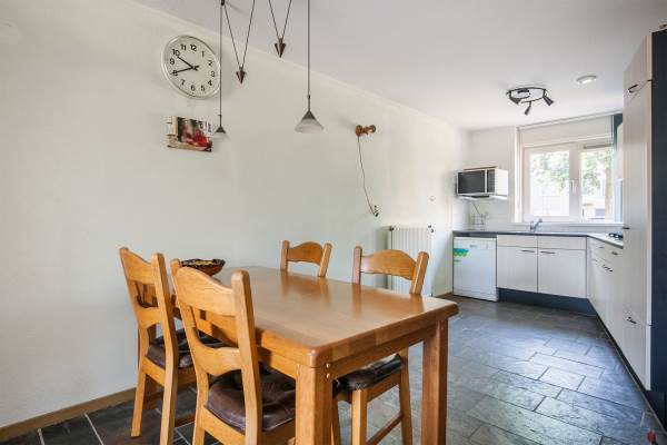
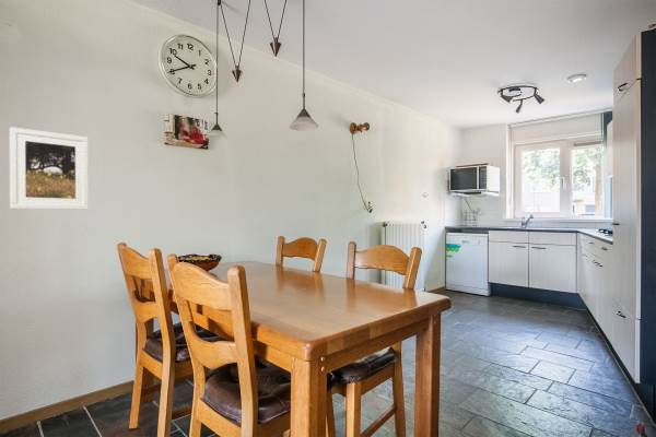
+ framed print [9,126,90,211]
